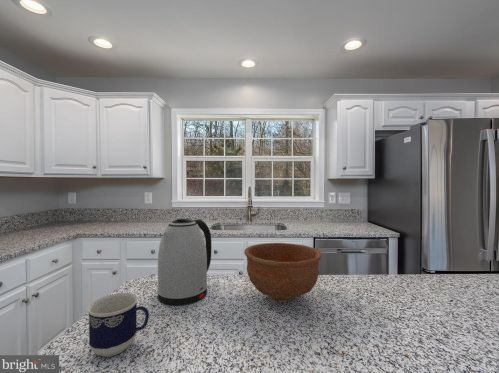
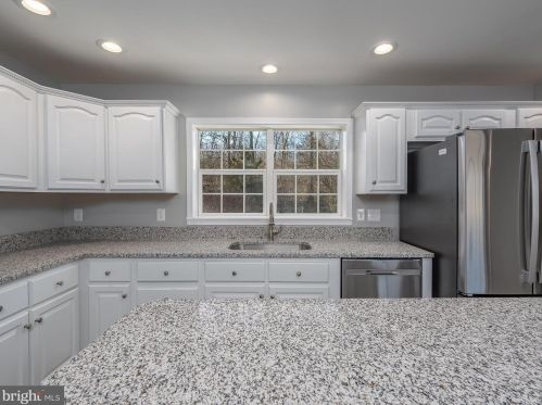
- kettle [156,218,212,307]
- bowl [243,242,323,302]
- cup [86,292,150,358]
